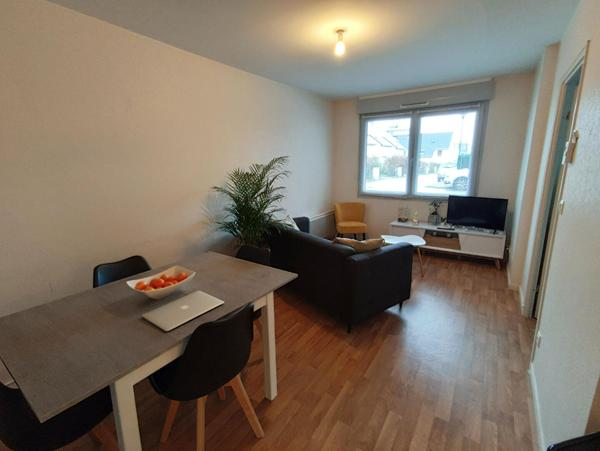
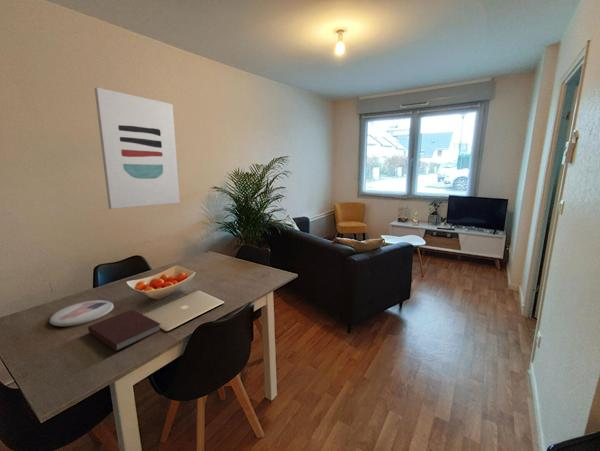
+ wall art [94,87,181,210]
+ plate [49,299,115,327]
+ notebook [87,309,162,352]
